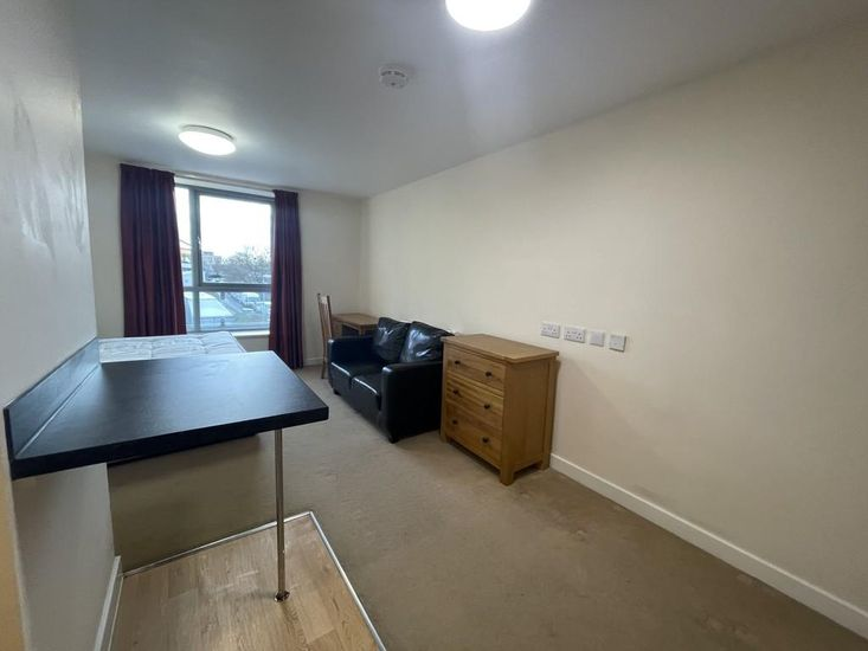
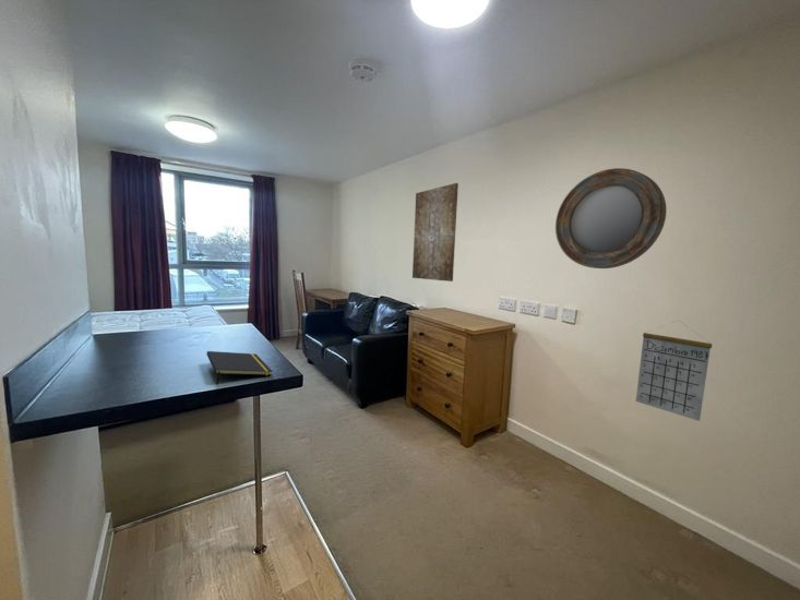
+ wall art [411,182,459,283]
+ calendar [634,319,713,422]
+ notepad [205,350,273,386]
+ home mirror [554,167,668,269]
